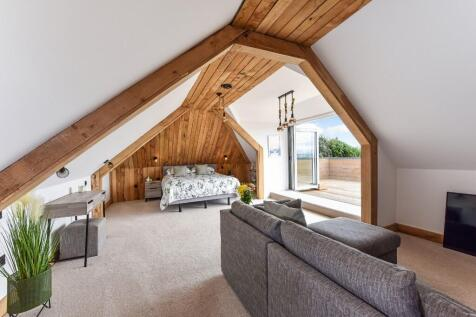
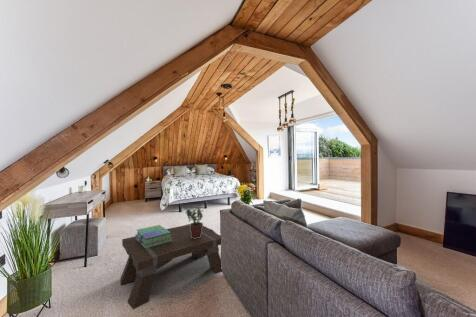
+ stack of books [135,224,173,249]
+ potted plant [184,204,204,239]
+ coffee table [120,223,223,310]
